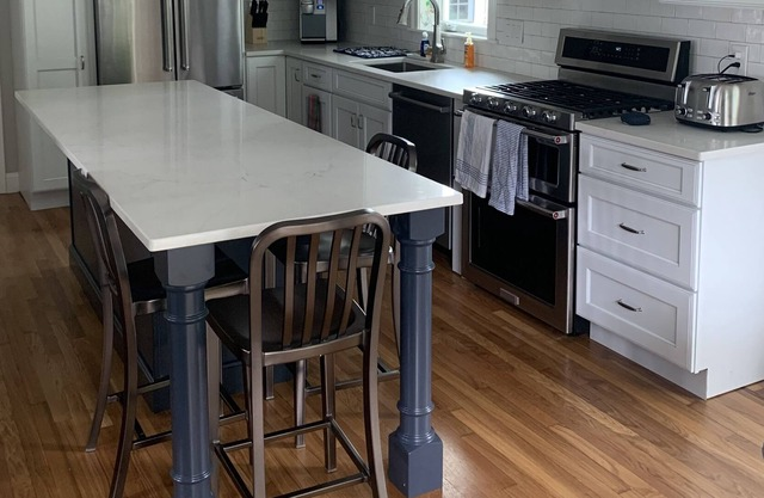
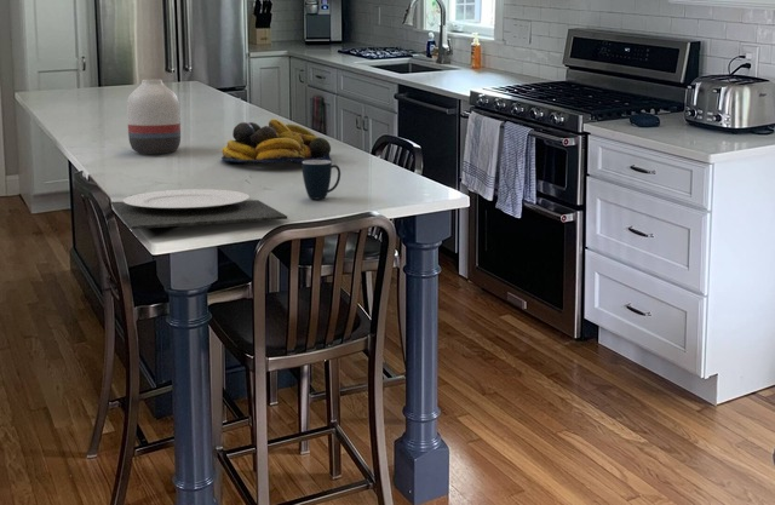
+ mug [302,159,341,200]
+ vase [126,79,182,155]
+ fruit bowl [220,117,334,165]
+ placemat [110,188,288,230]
